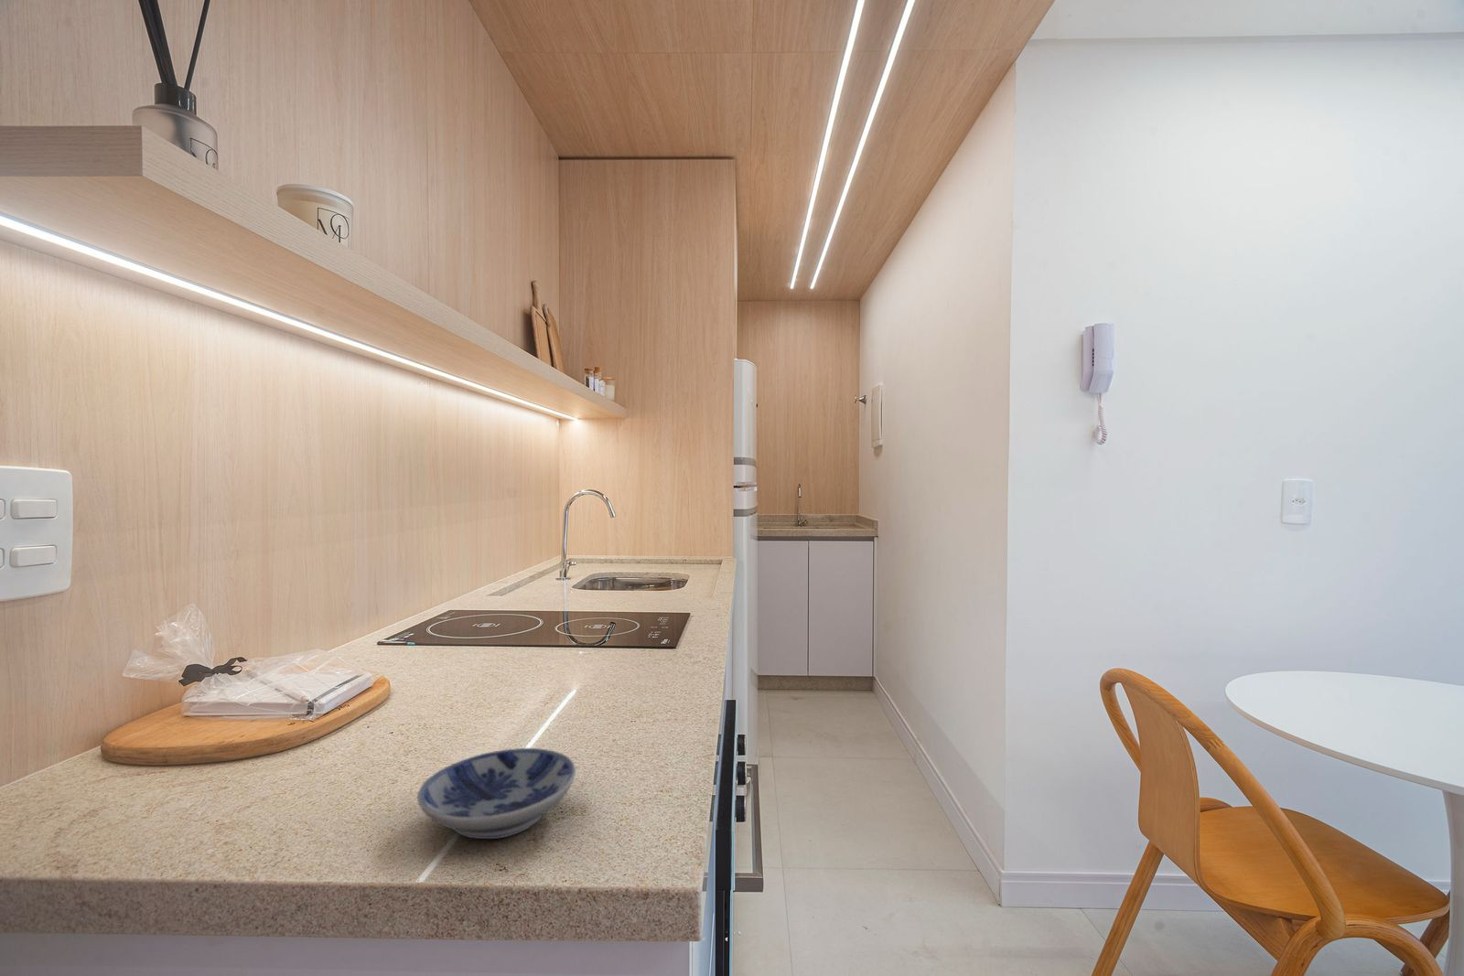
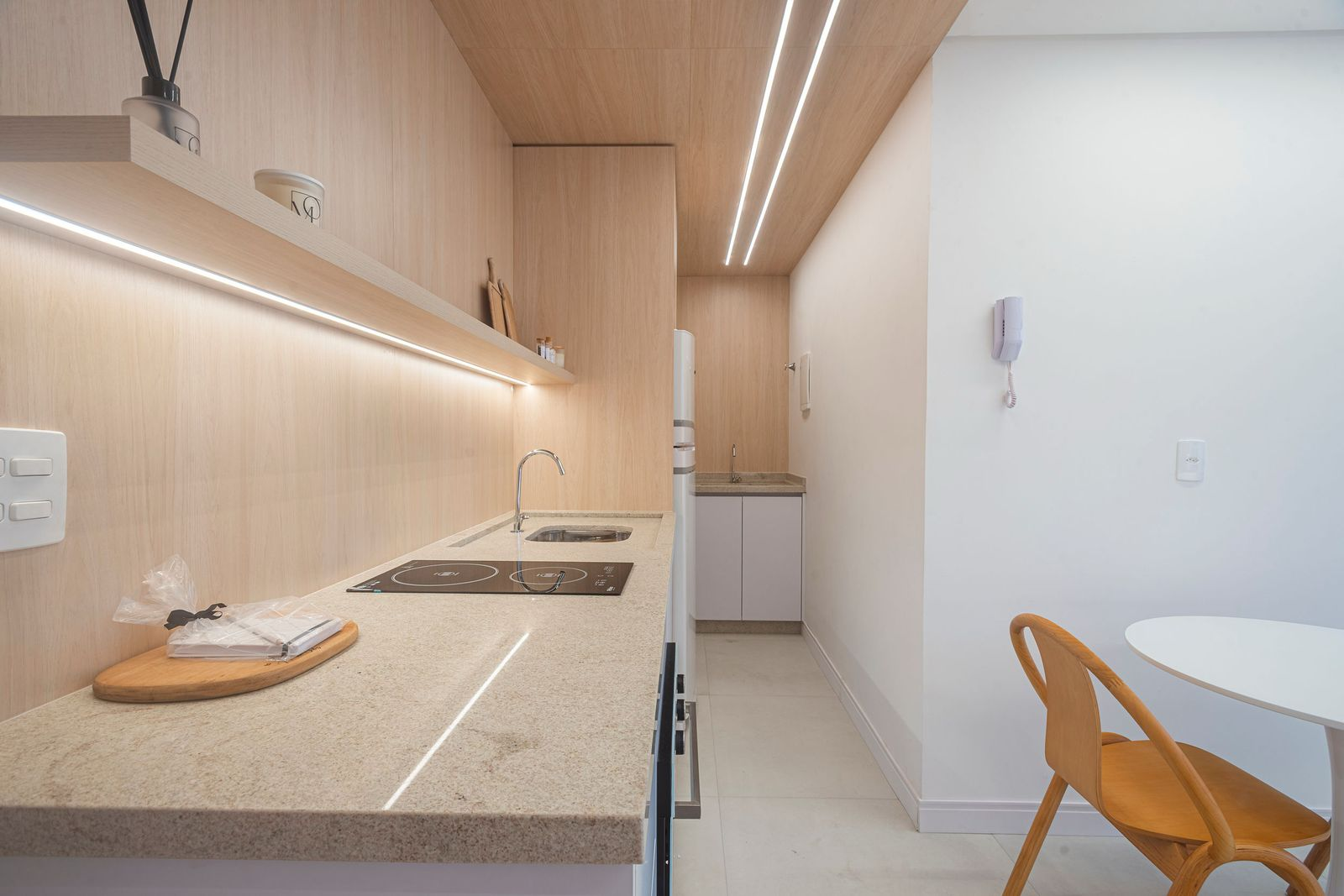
- bowl [416,747,577,840]
